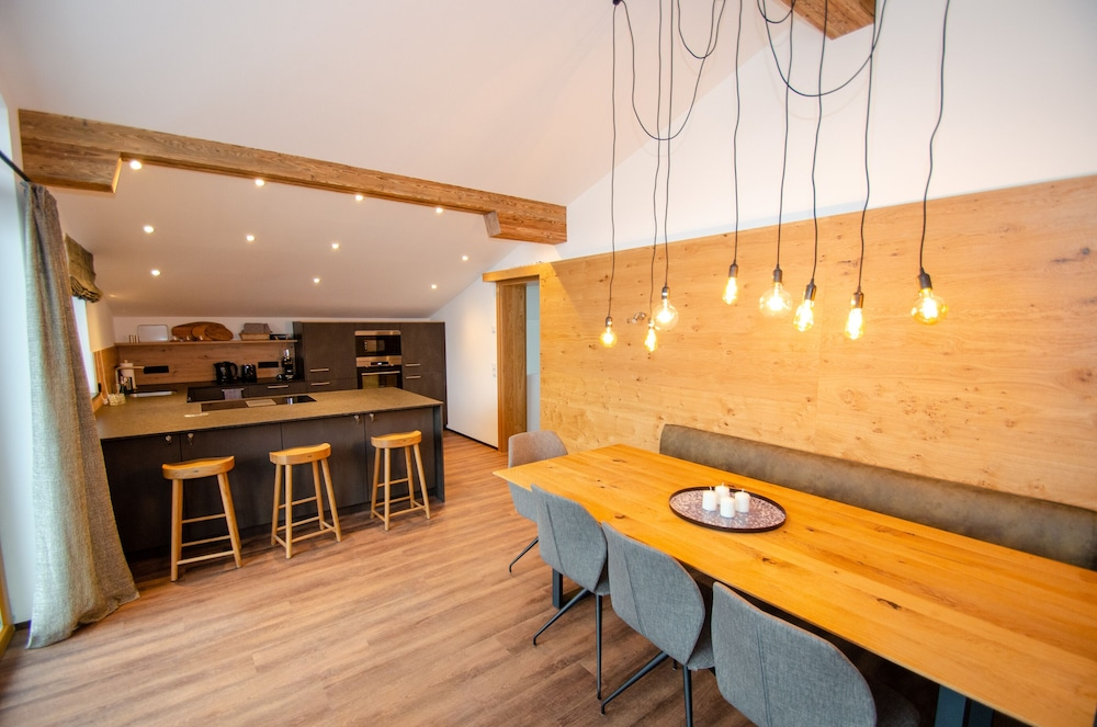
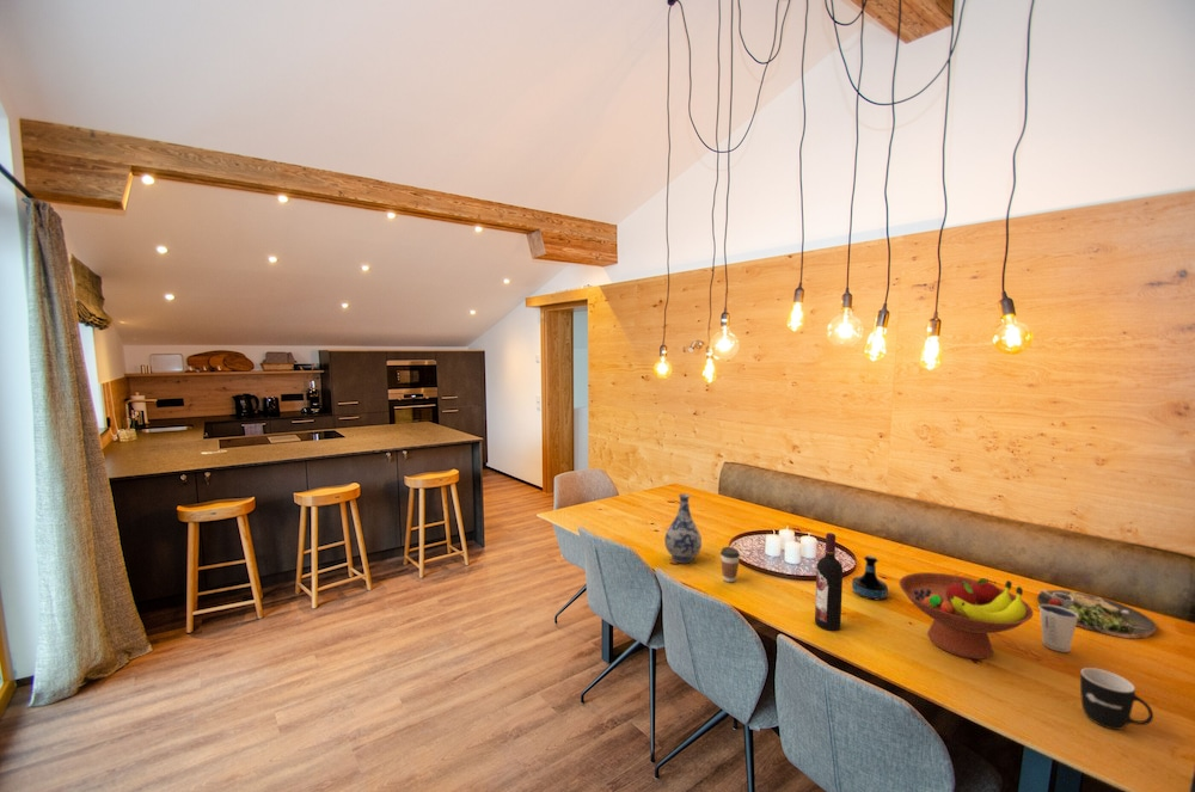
+ tequila bottle [851,554,889,601]
+ coffee cup [719,546,741,583]
+ vase [663,492,703,564]
+ mug [1079,667,1154,731]
+ wine bottle [814,532,844,631]
+ dinner plate [1036,588,1158,639]
+ fruit bowl [899,571,1034,661]
+ dixie cup [1037,604,1078,653]
